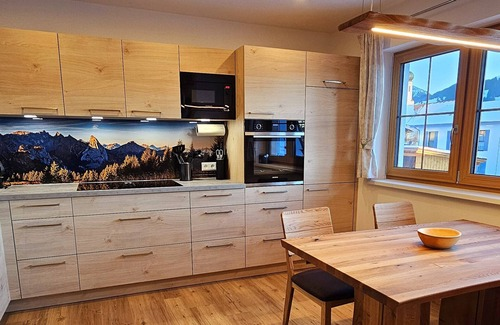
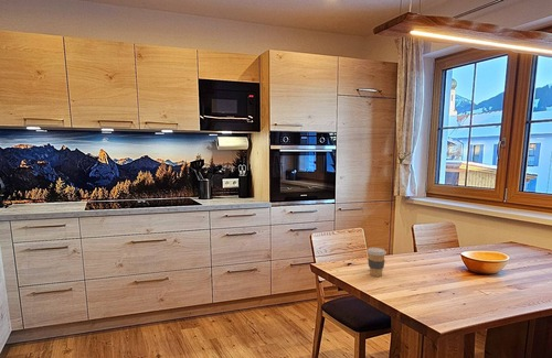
+ coffee cup [365,247,388,278]
